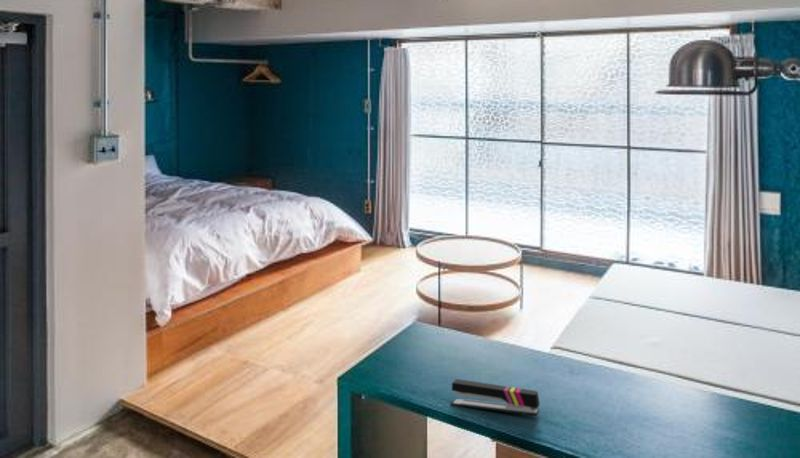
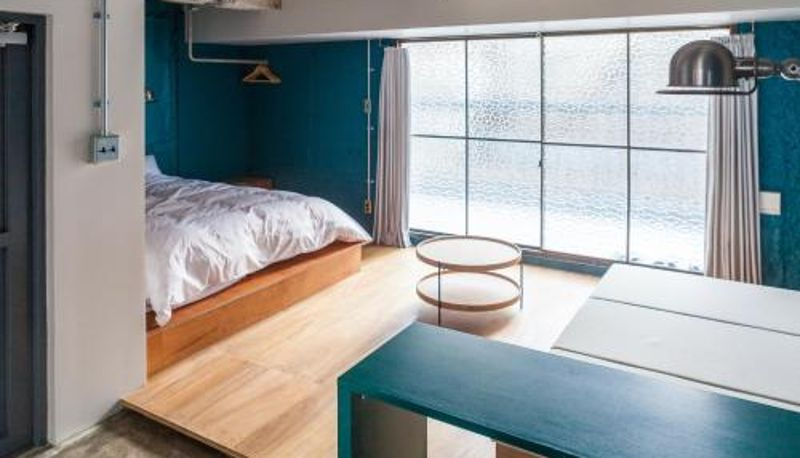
- stapler [450,378,541,417]
